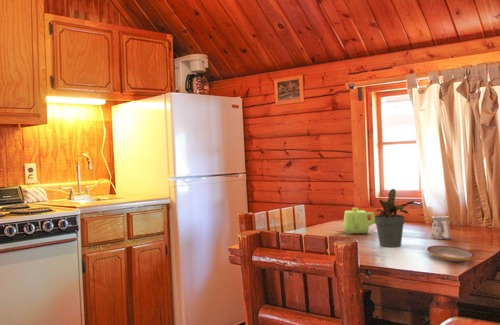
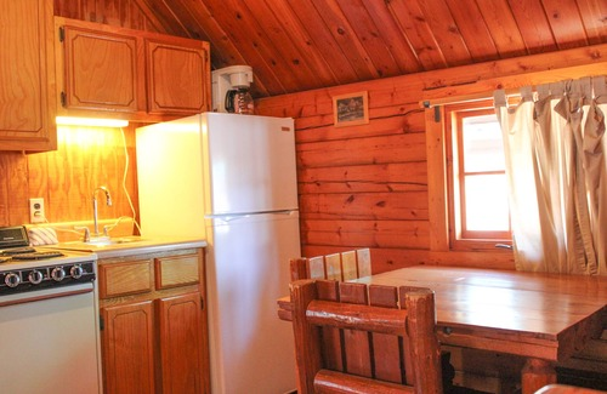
- teapot [343,207,375,235]
- plate [426,245,477,263]
- mug [431,215,451,240]
- potted plant [374,188,416,248]
